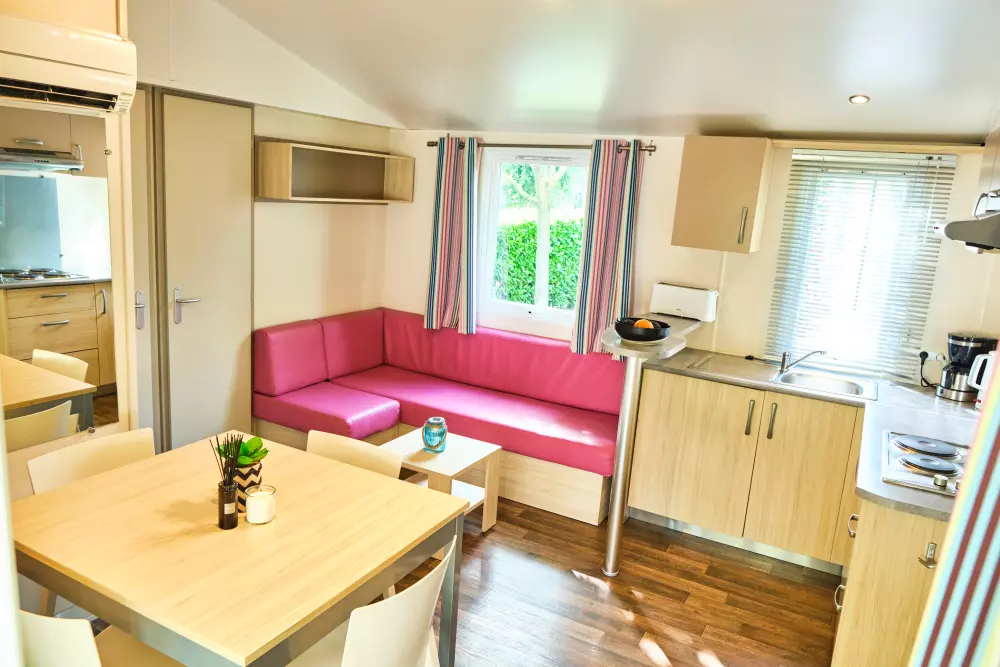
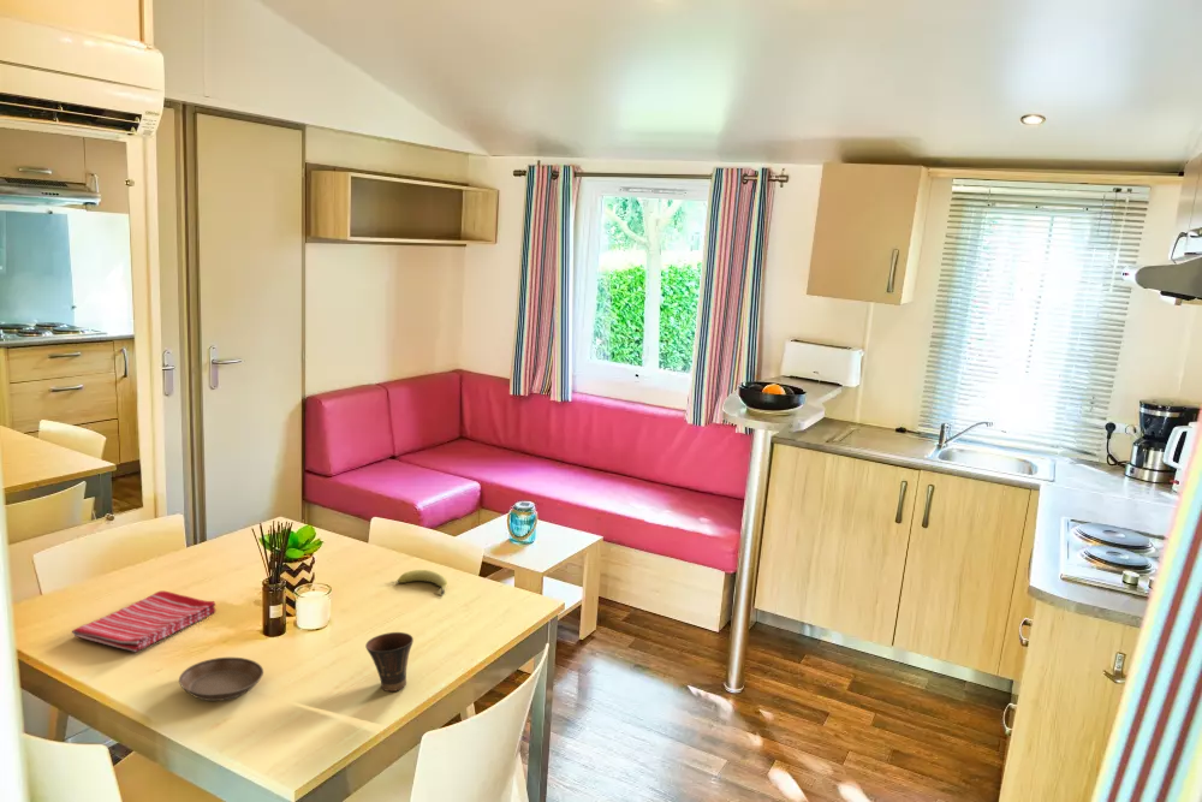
+ dish towel [71,590,216,653]
+ saucer [178,657,264,702]
+ cup [364,631,415,693]
+ fruit [395,569,448,595]
